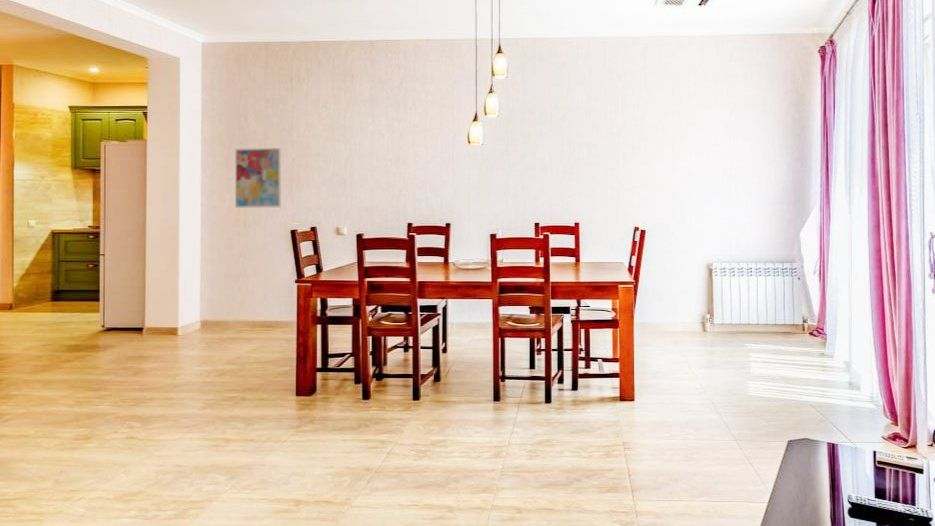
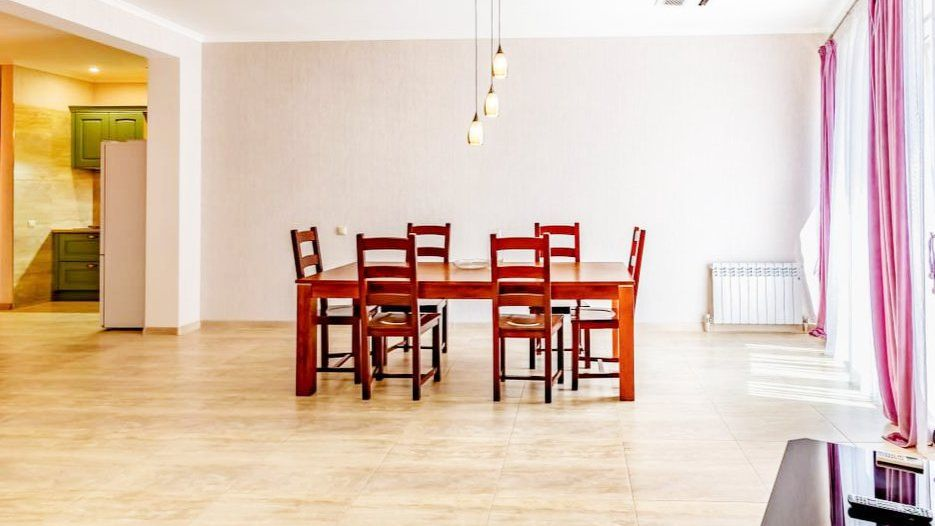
- wall art [234,147,282,209]
